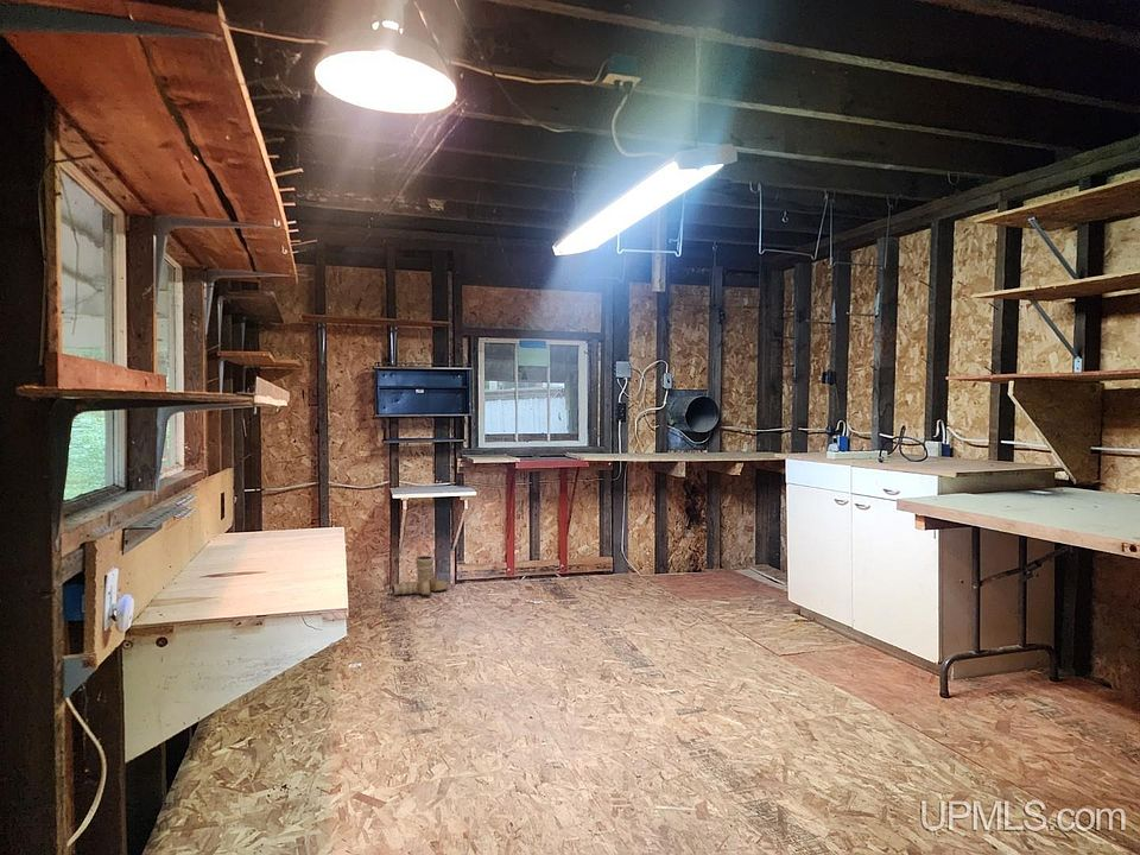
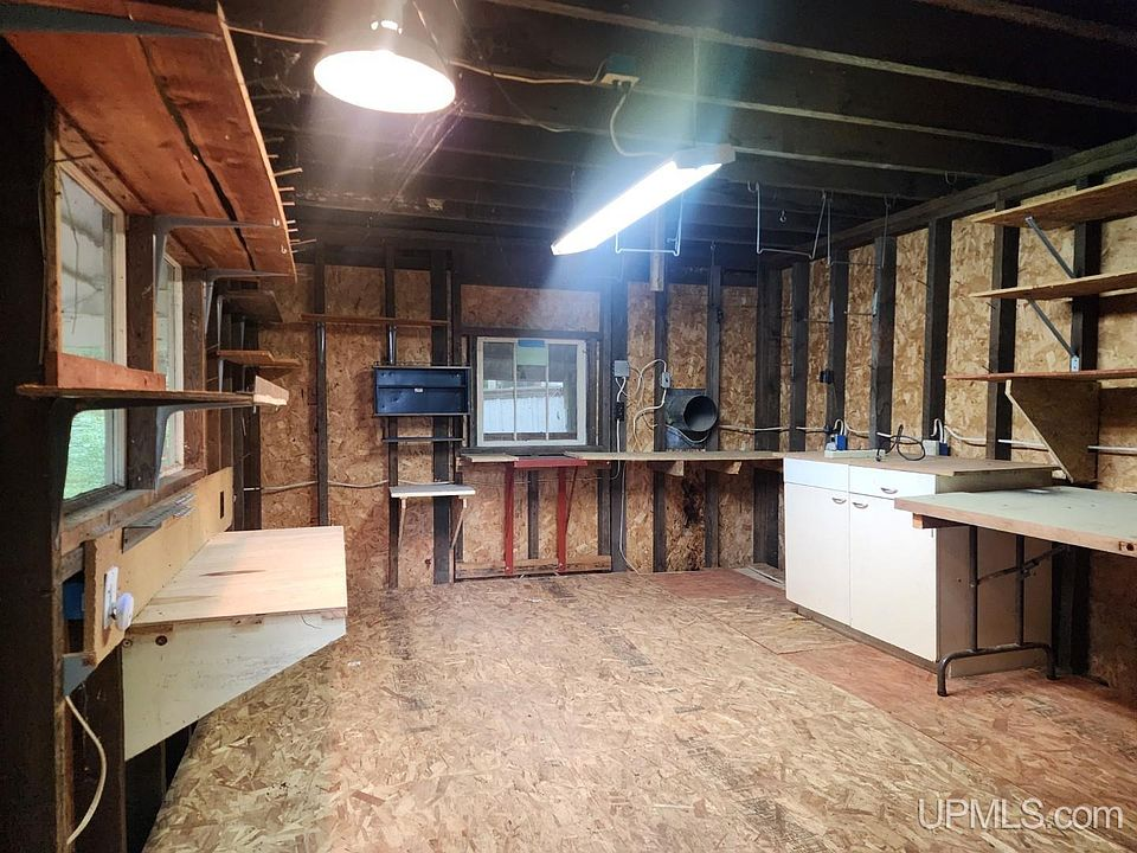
- boots [391,555,450,596]
